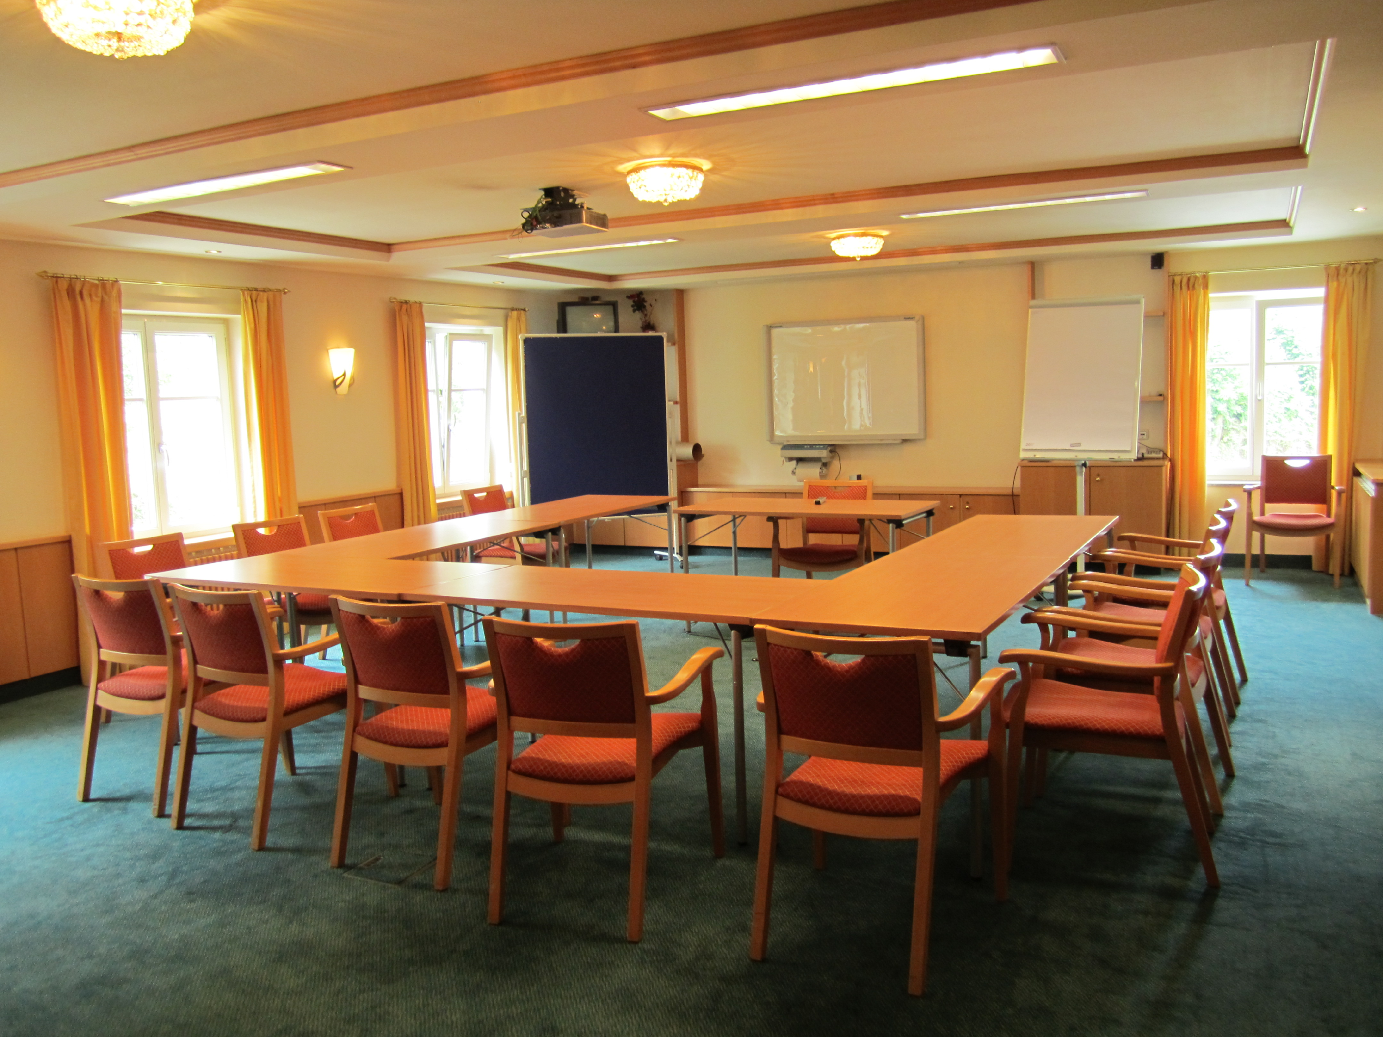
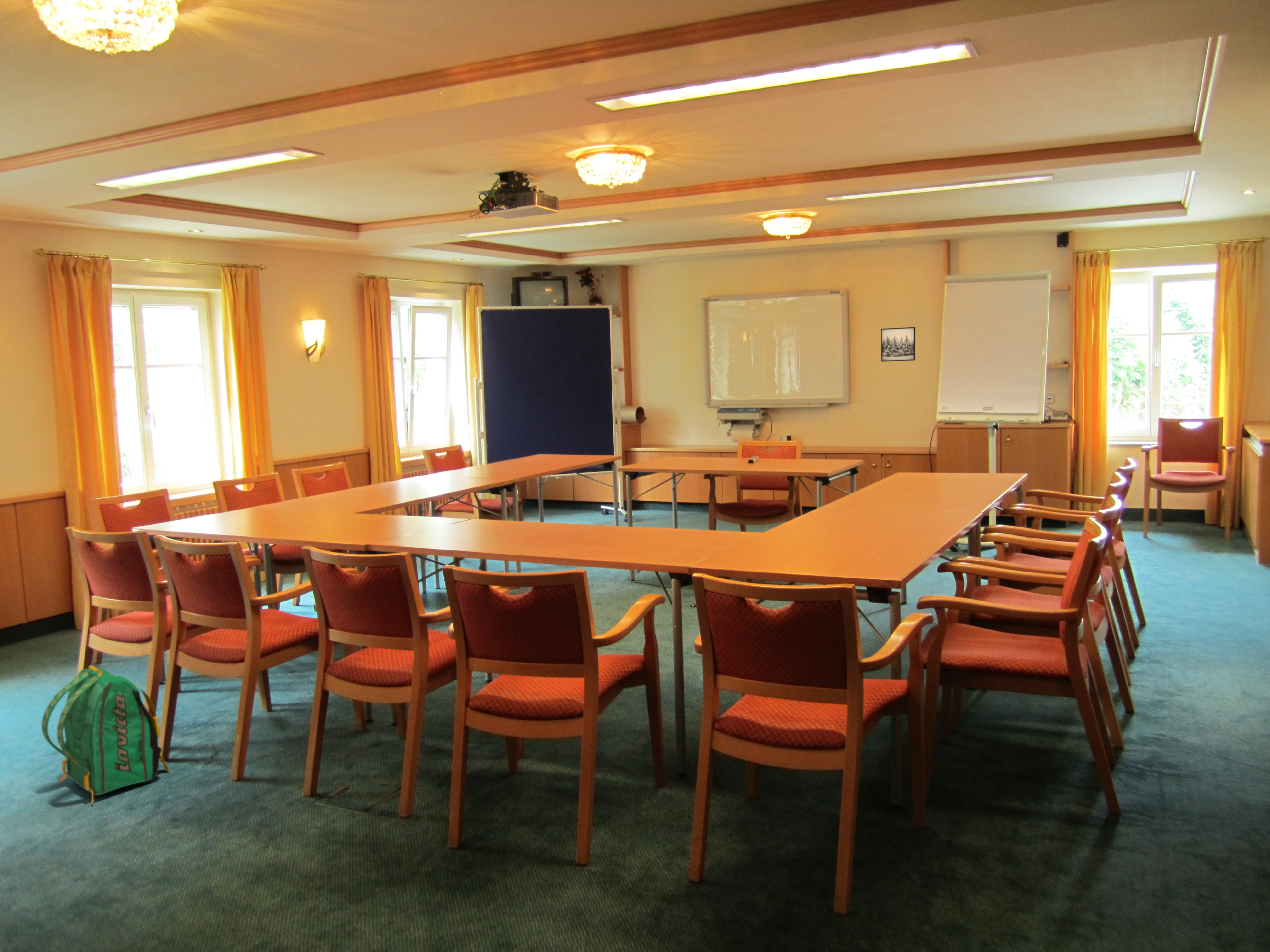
+ backpack [41,665,170,805]
+ wall art [881,327,916,362]
